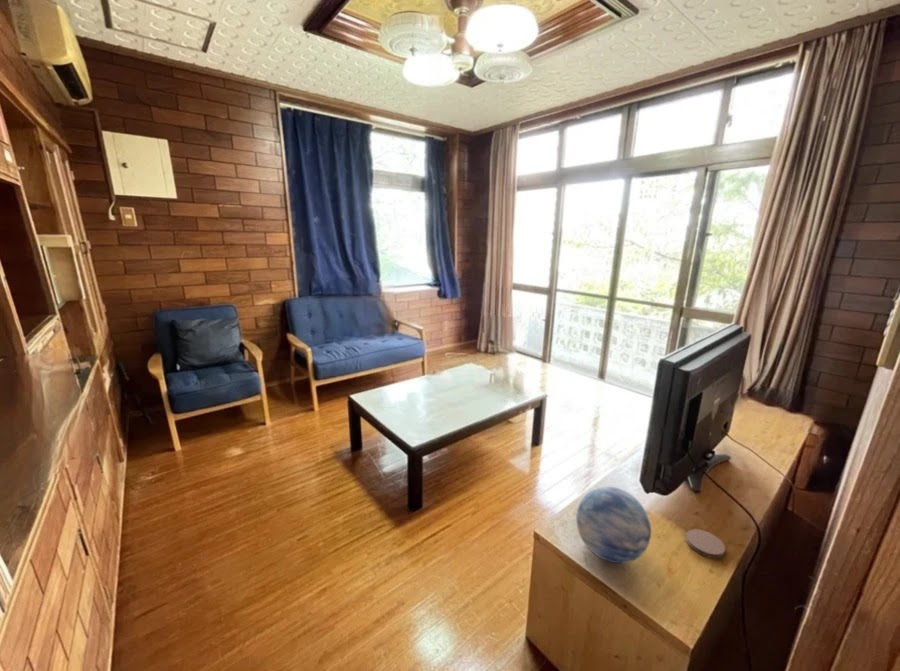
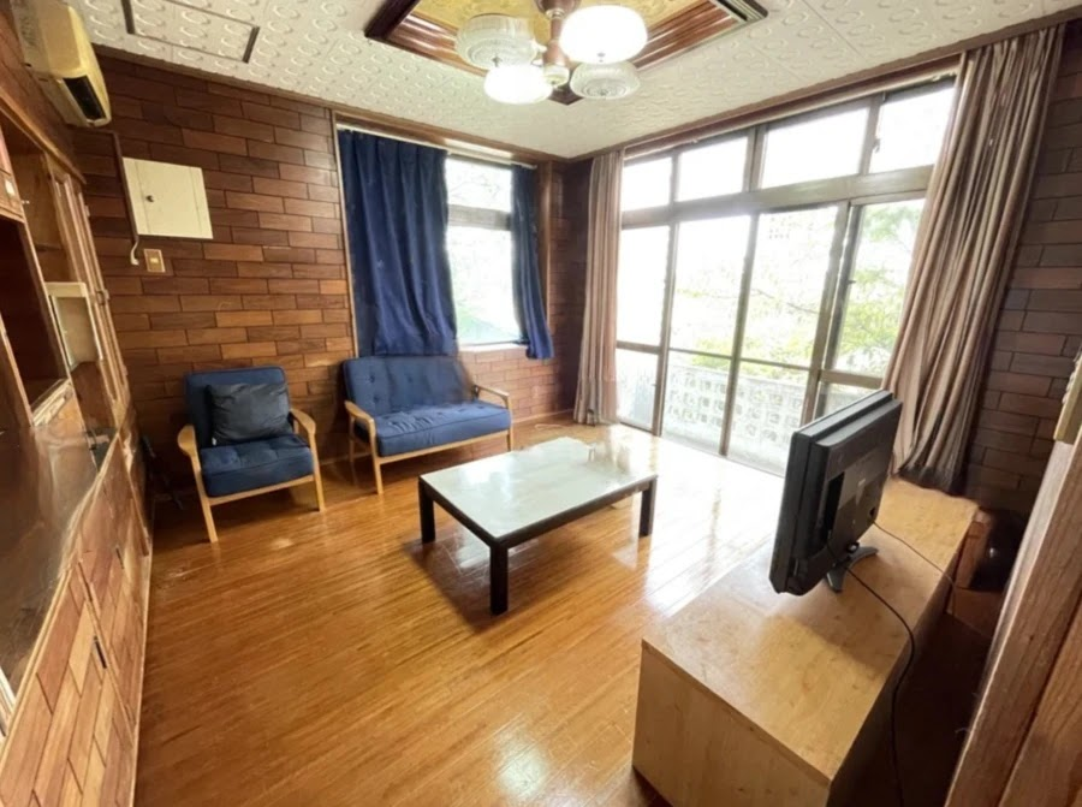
- decorative orb [575,486,652,564]
- coaster [685,528,726,559]
